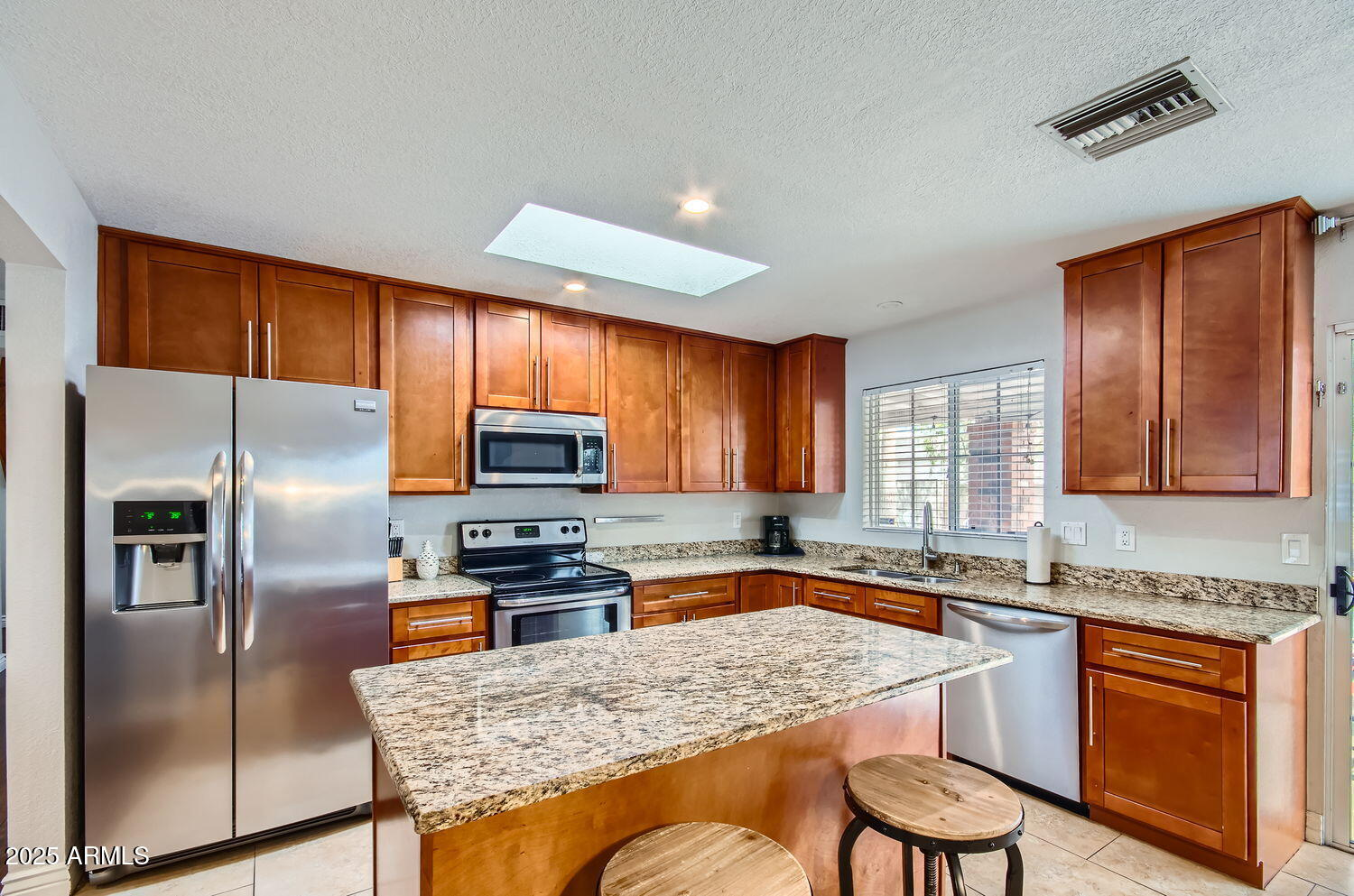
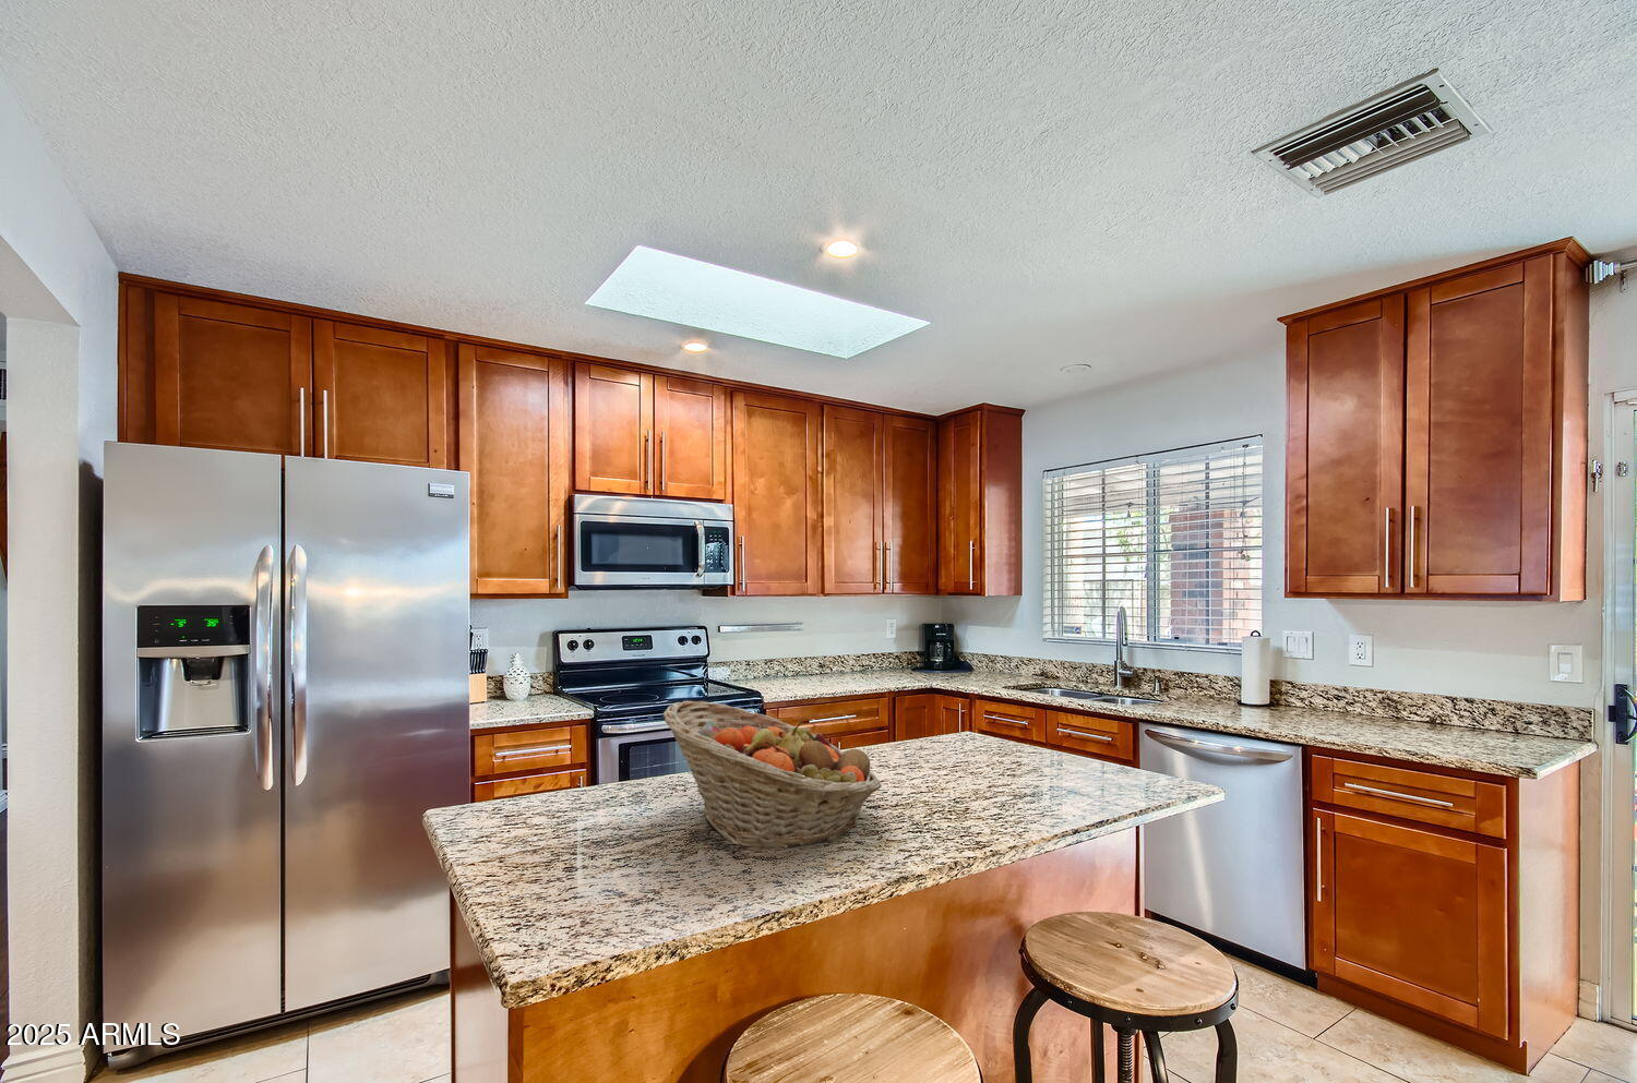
+ fruit basket [661,700,883,850]
